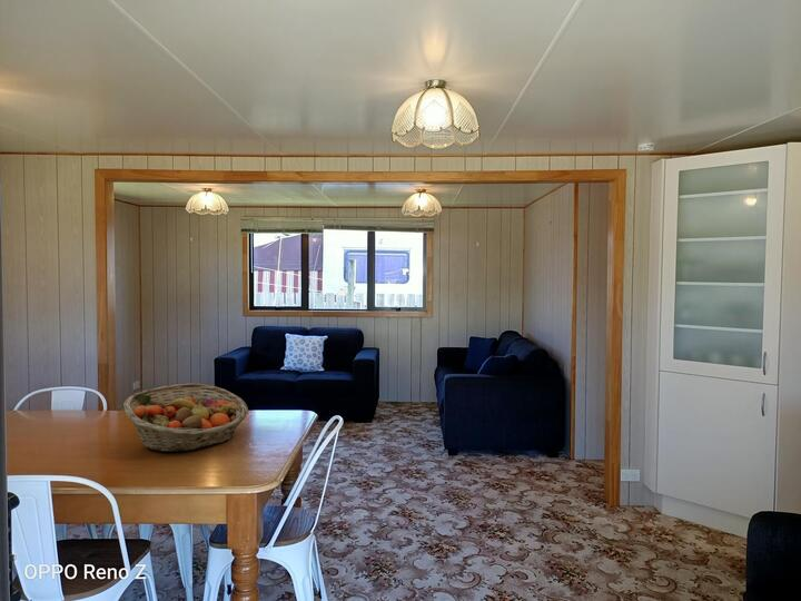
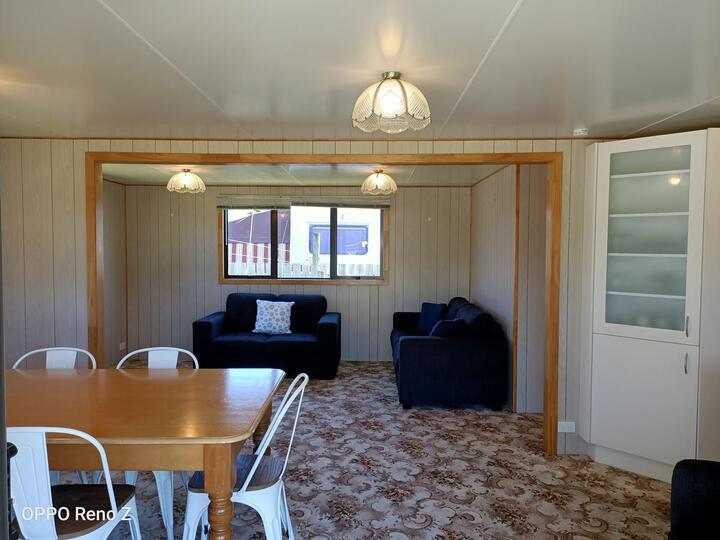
- fruit basket [122,383,249,453]
